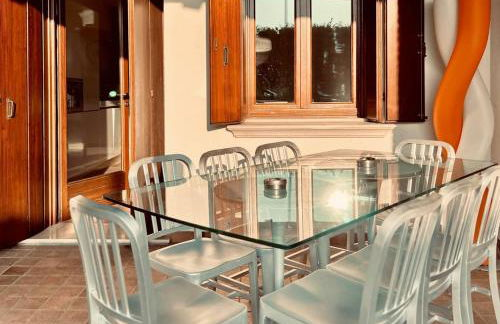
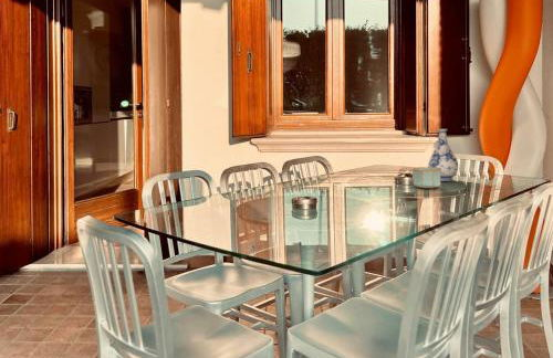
+ bowl [411,166,441,189]
+ vase [427,128,459,182]
